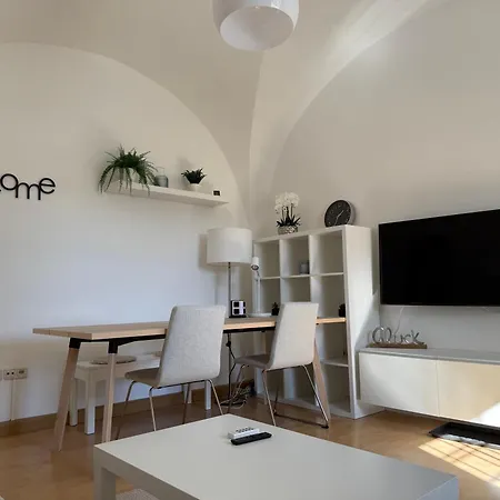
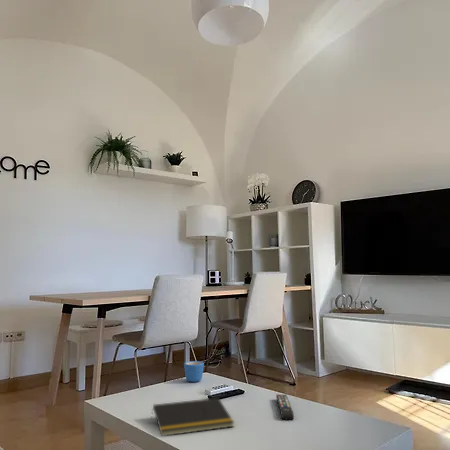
+ mug [183,360,205,383]
+ notepad [150,397,235,437]
+ remote control [275,393,295,420]
